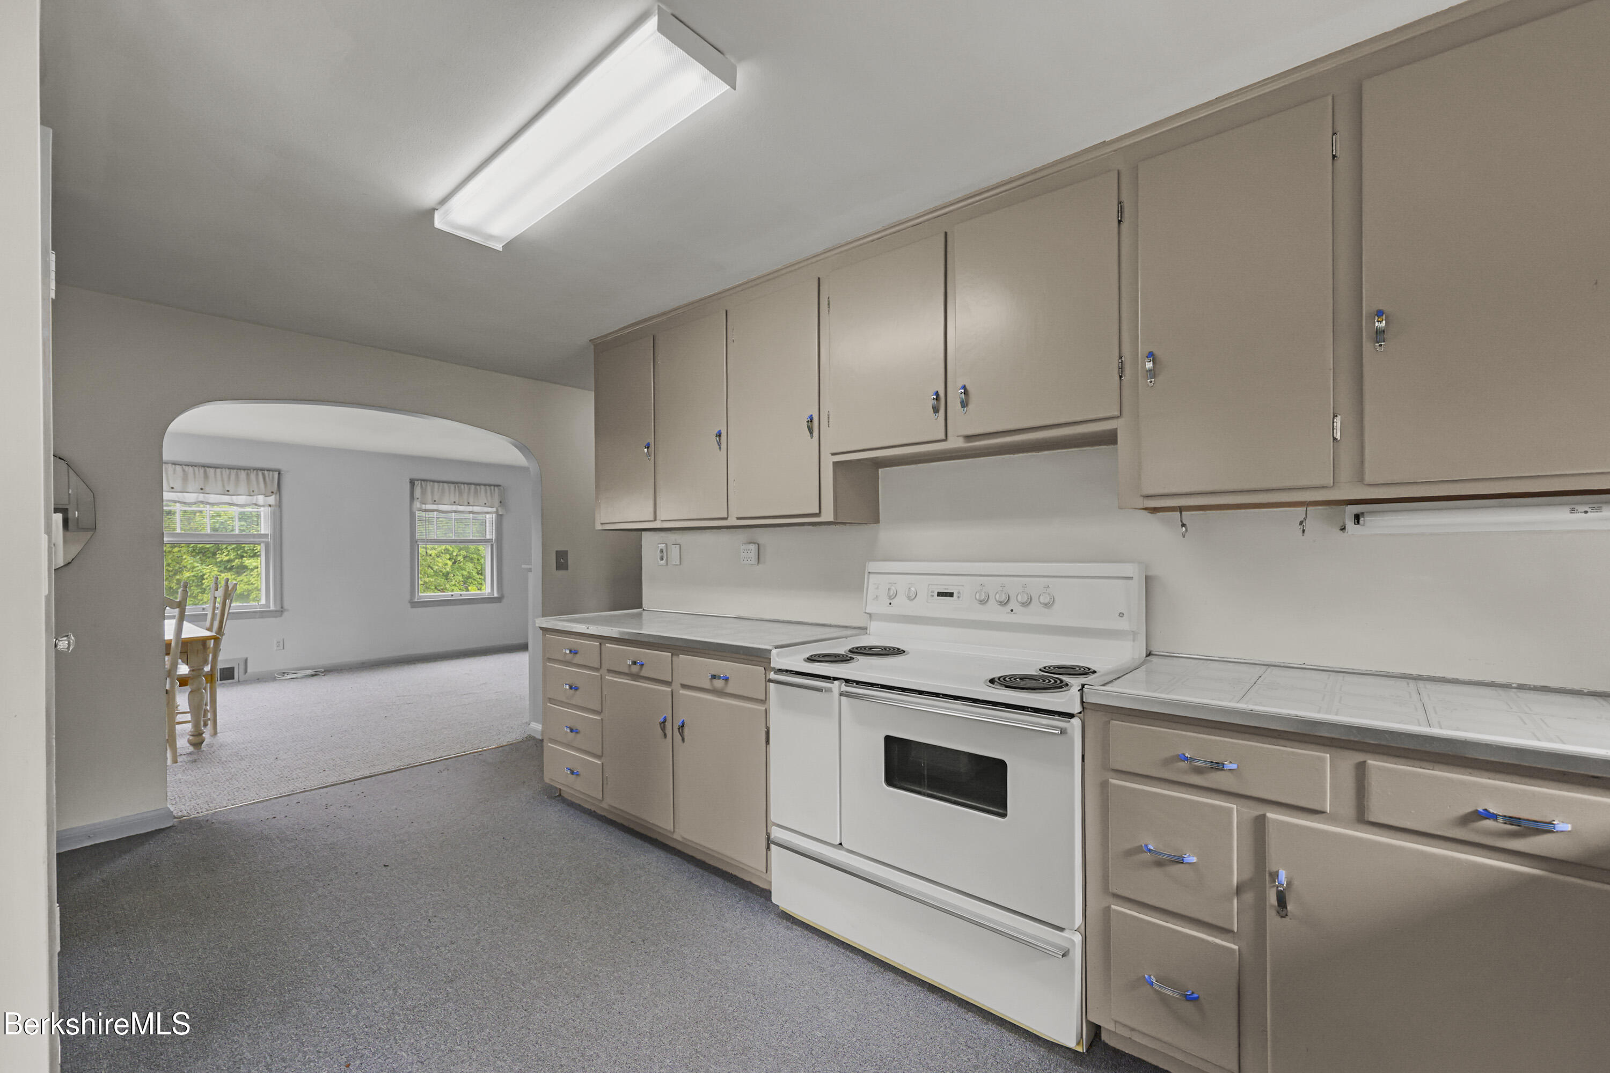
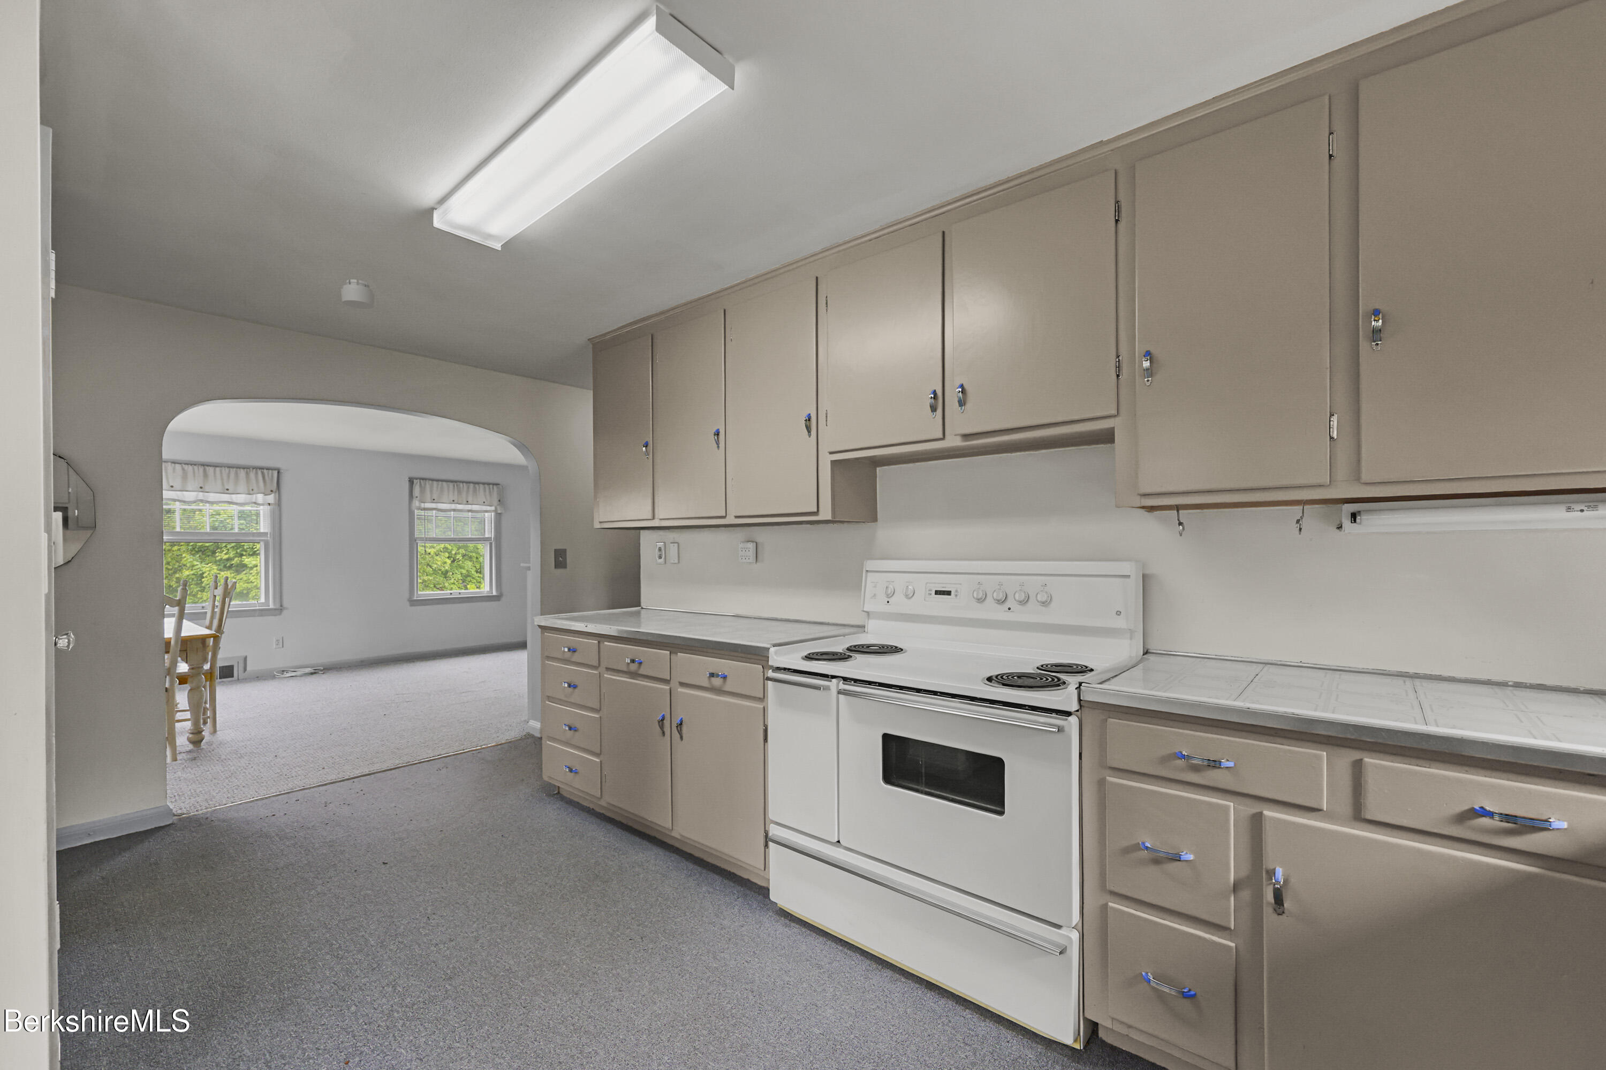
+ smoke detector [341,278,375,309]
